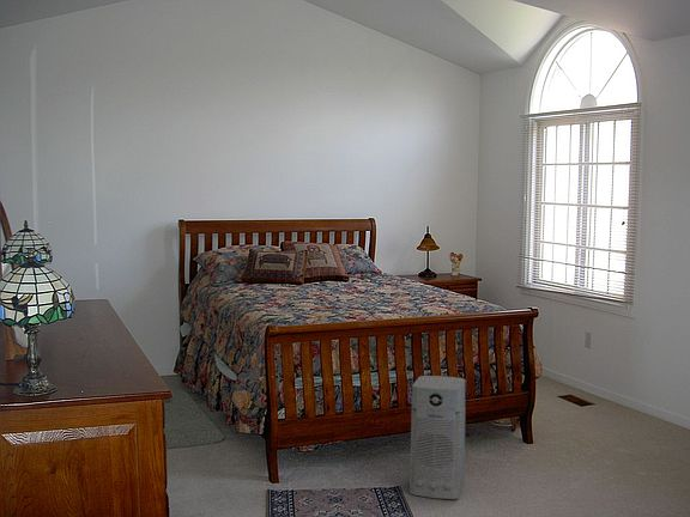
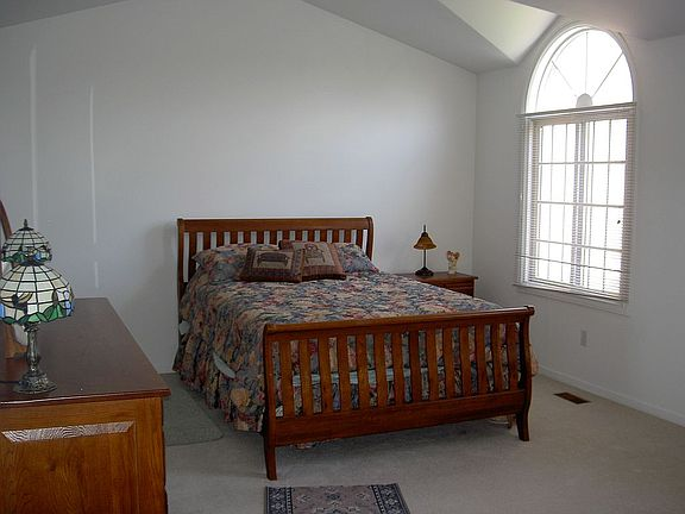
- air purifier [408,375,467,500]
